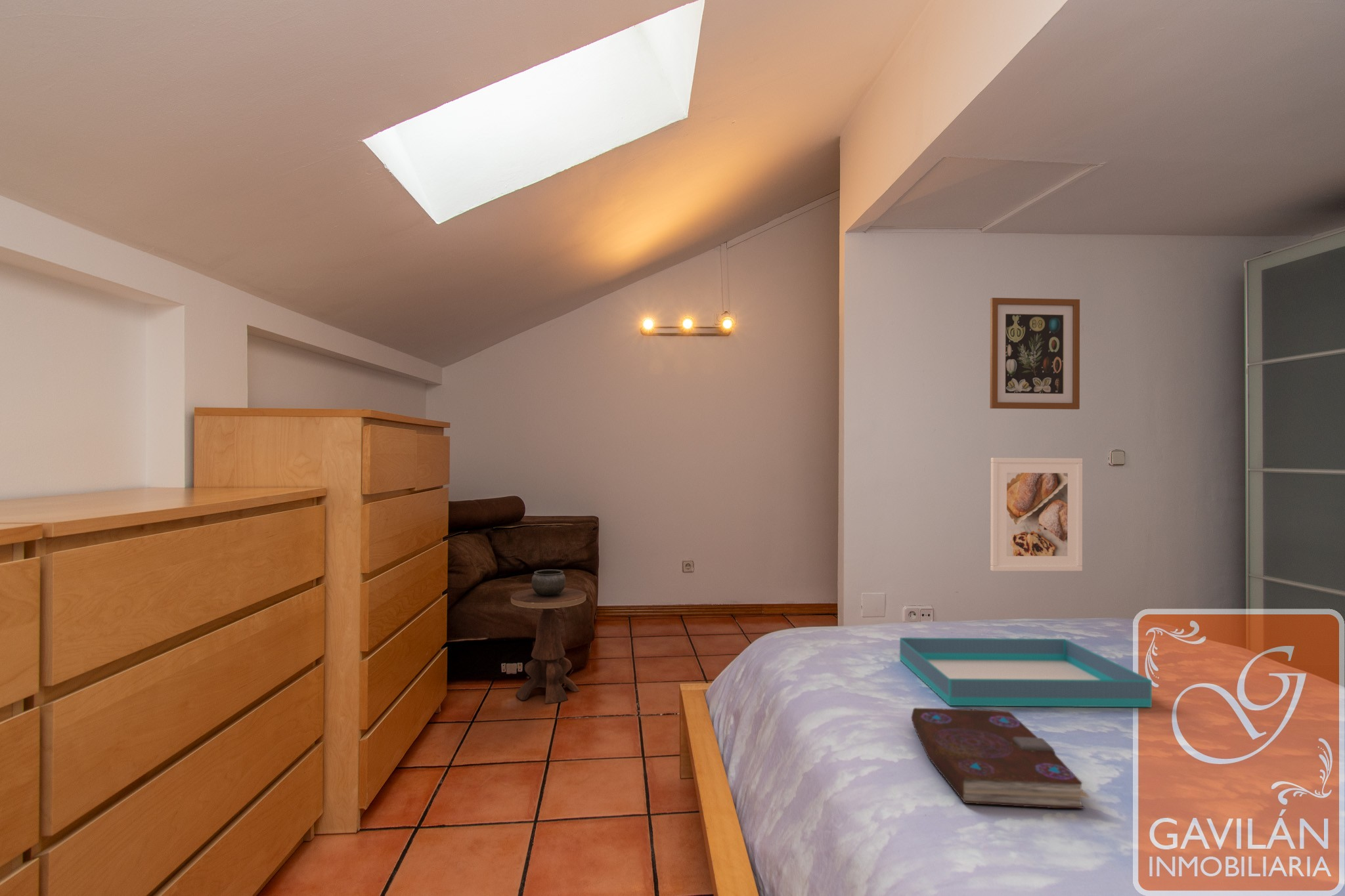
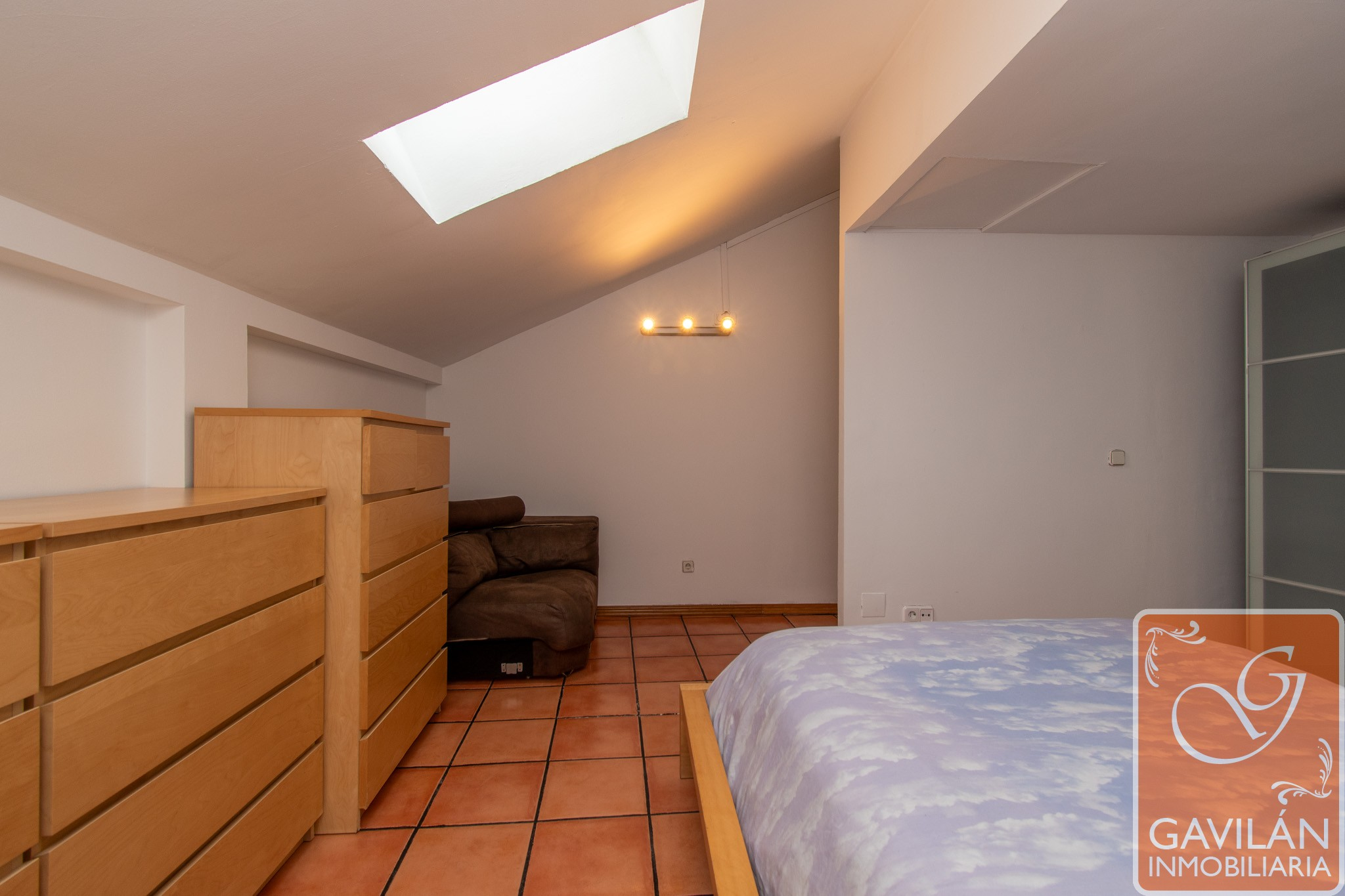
- side table [510,569,586,704]
- tray [899,637,1153,708]
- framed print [990,457,1083,572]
- book [910,707,1091,809]
- wall art [989,297,1080,410]
